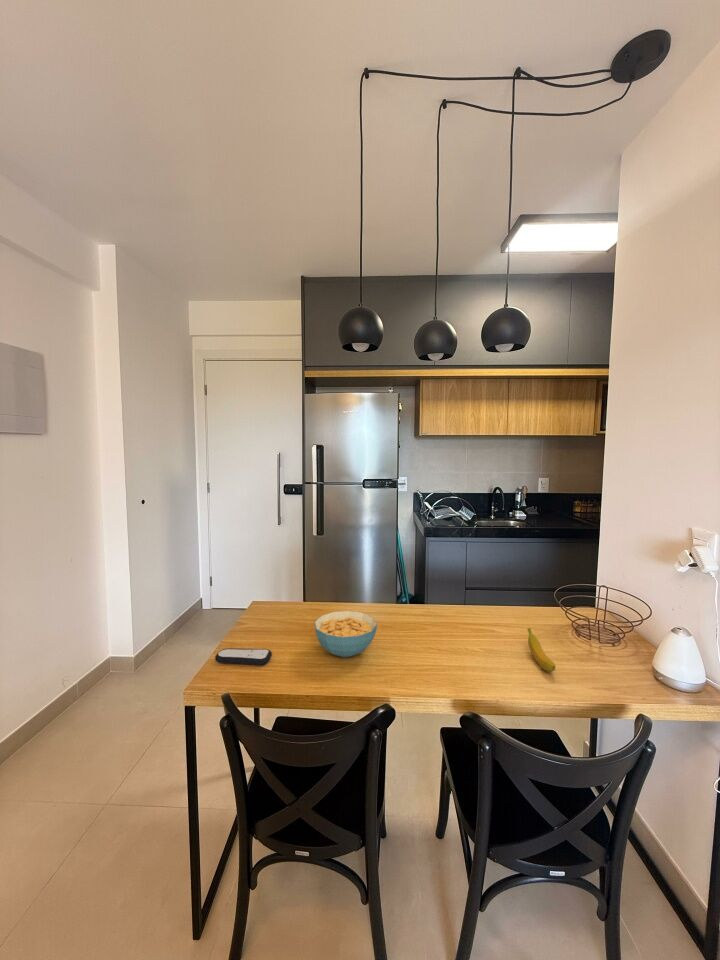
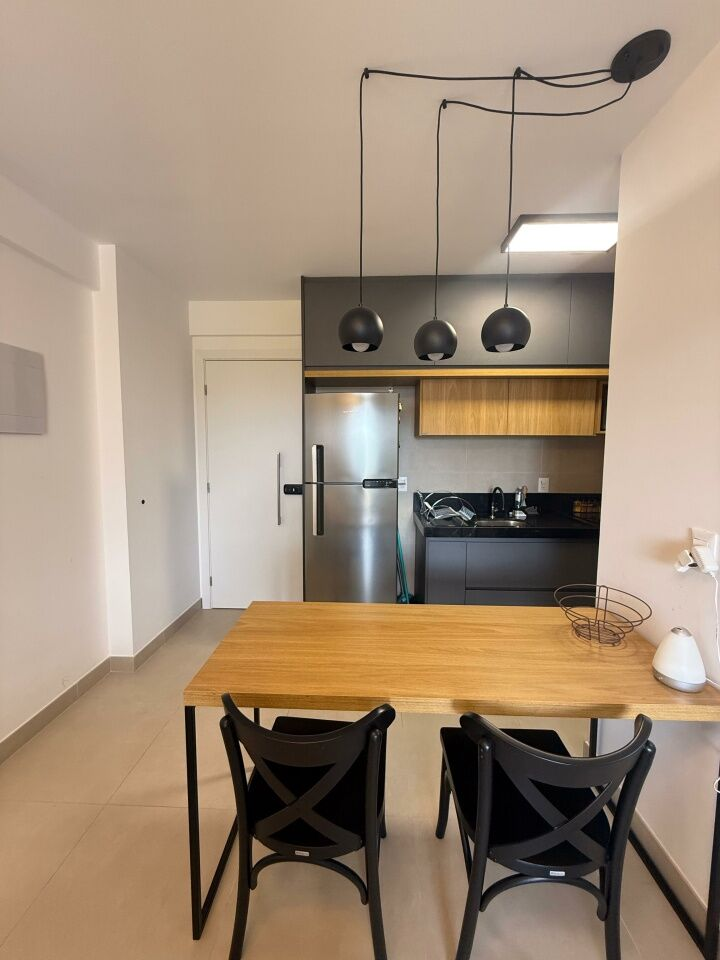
- banana [526,627,556,672]
- cereal bowl [314,610,378,658]
- remote control [214,647,273,666]
